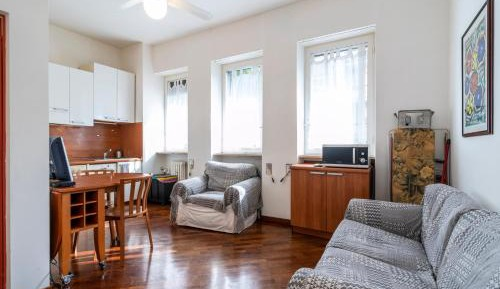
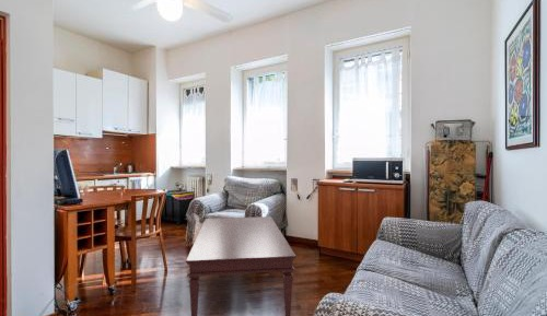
+ coffee table [185,215,298,316]
